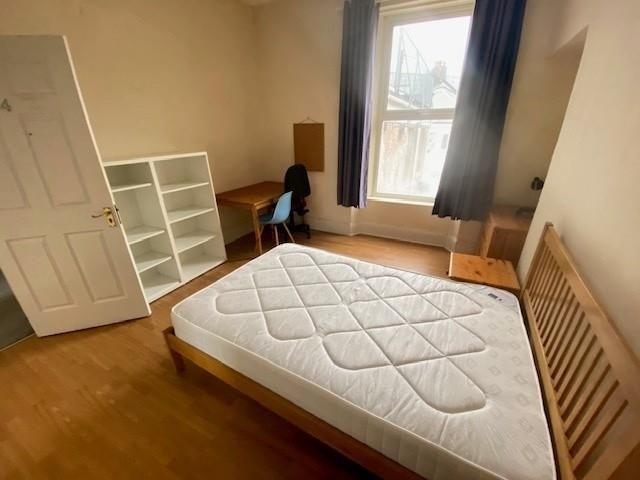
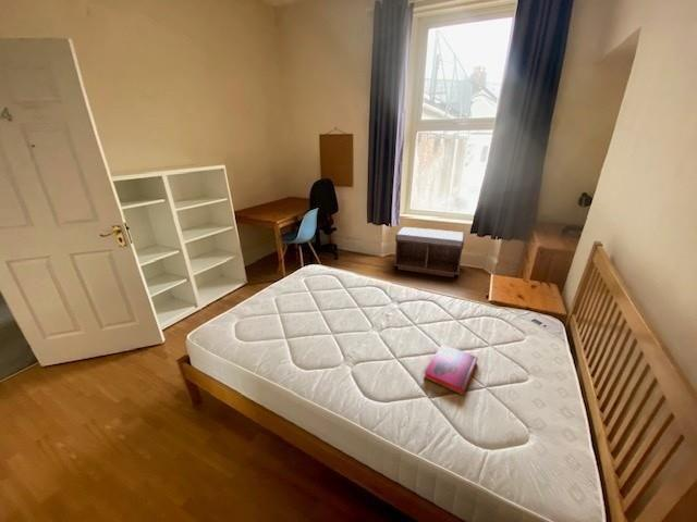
+ hardback book [423,343,479,396]
+ bench [393,226,466,278]
